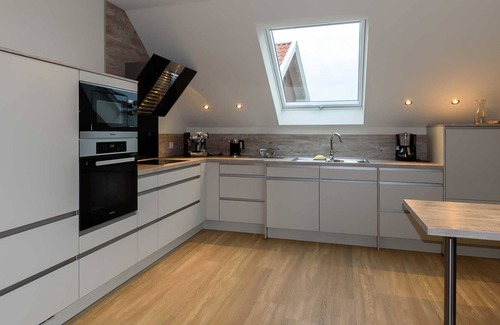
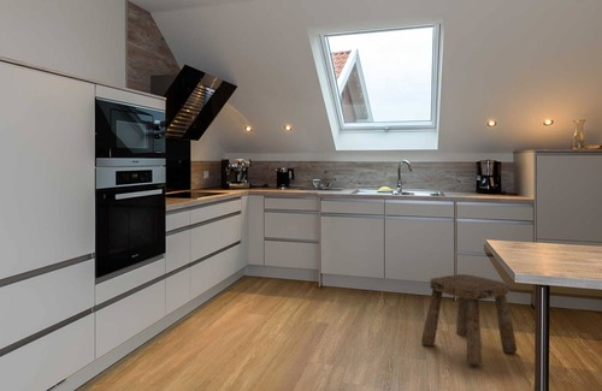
+ stool [420,273,518,366]
